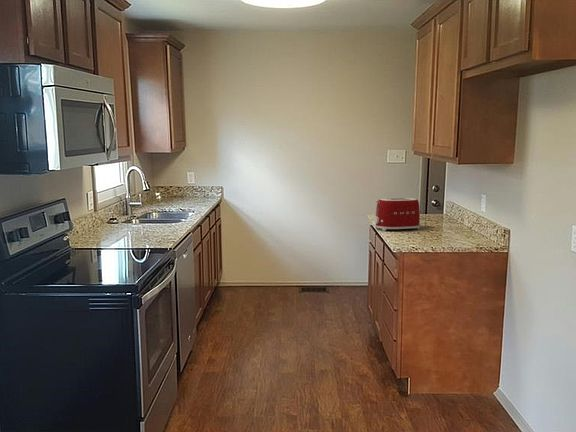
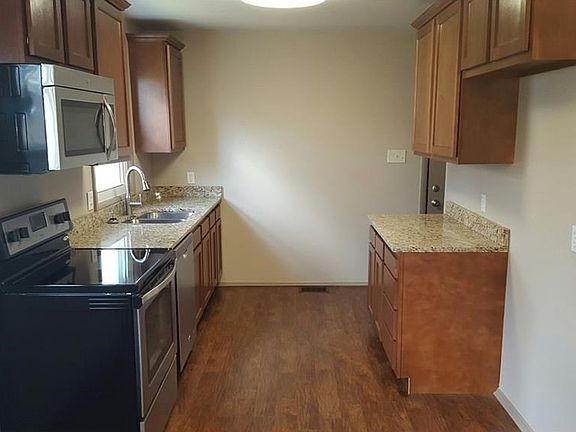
- toaster [373,197,421,232]
